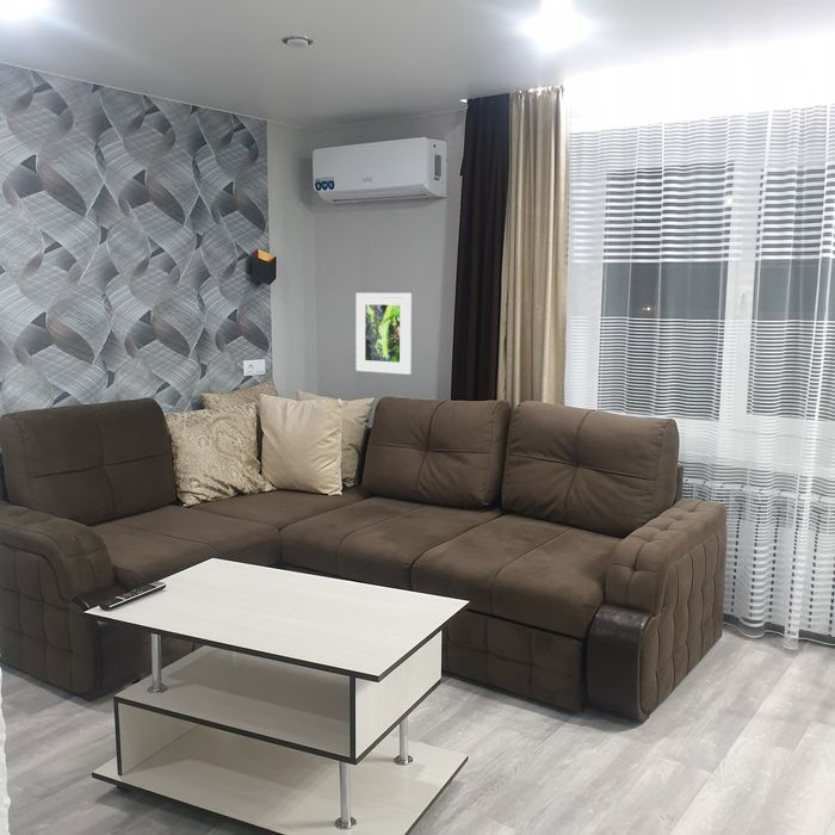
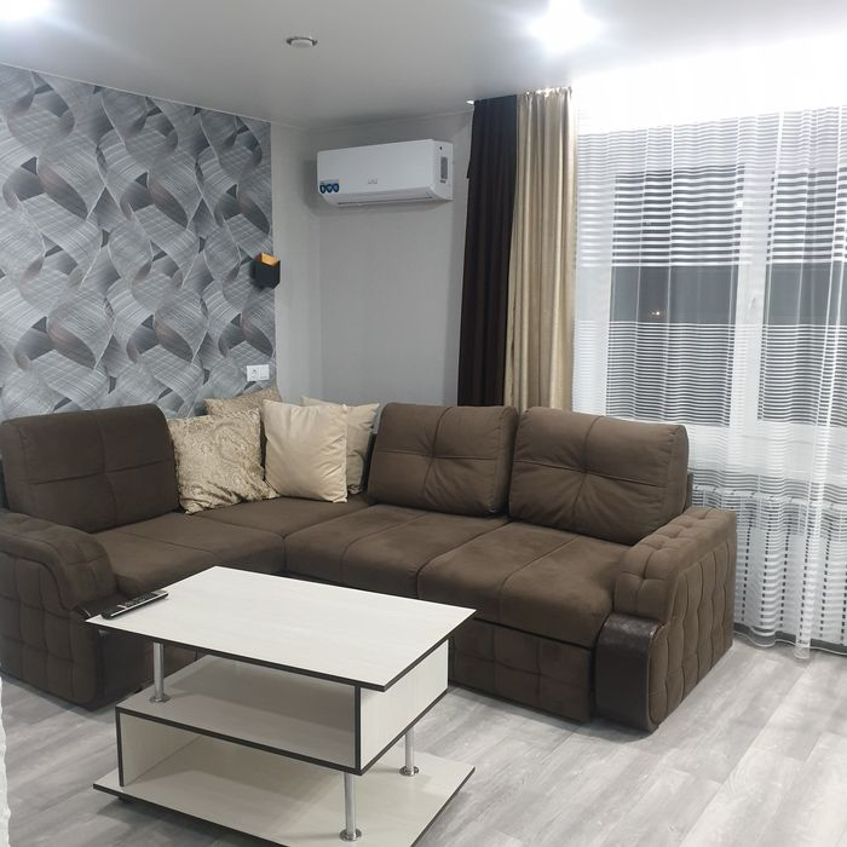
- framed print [355,292,413,376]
